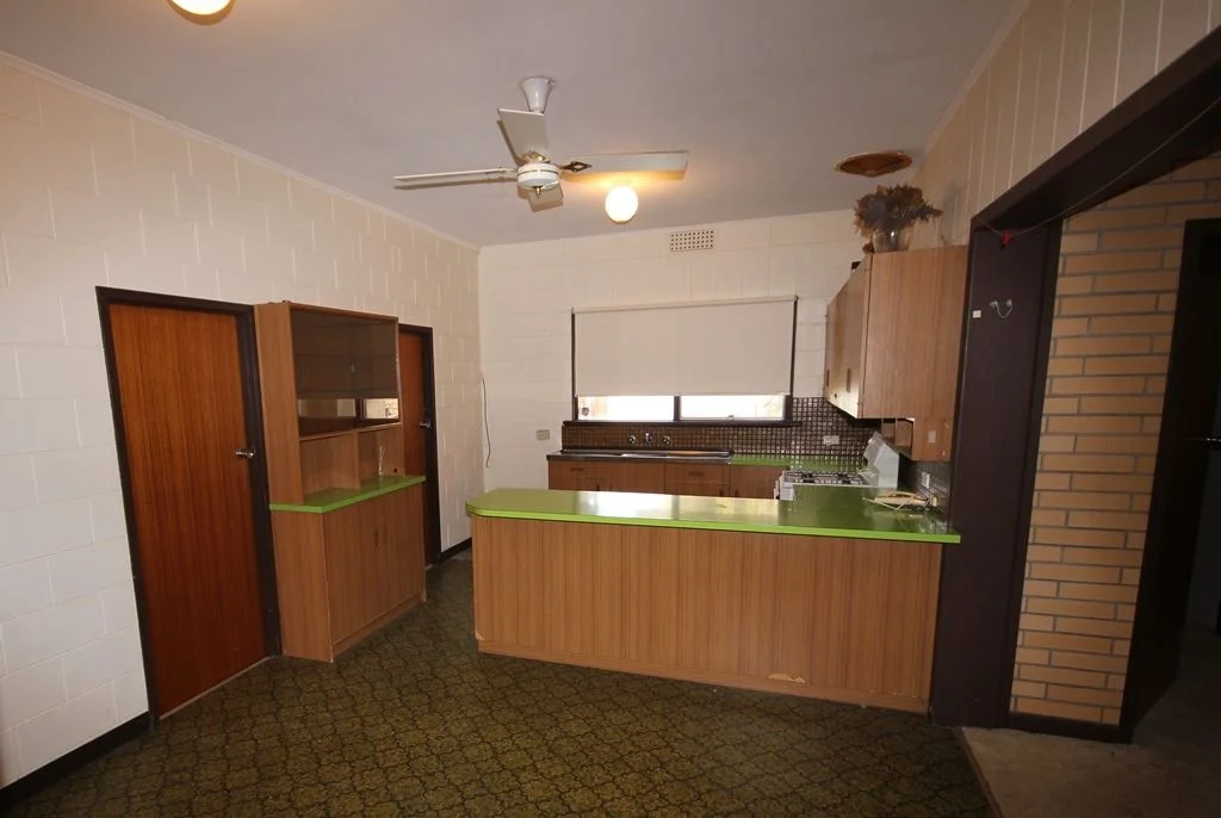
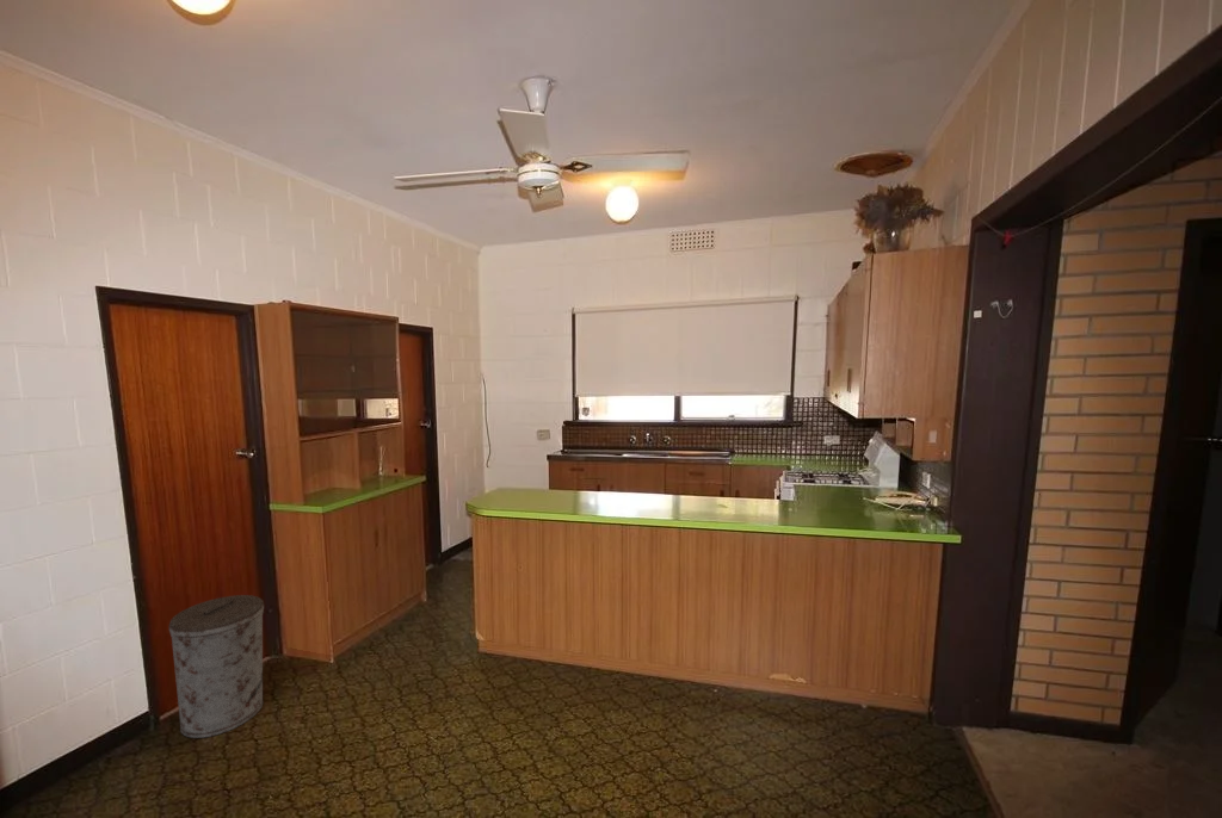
+ trash can [168,594,265,739]
